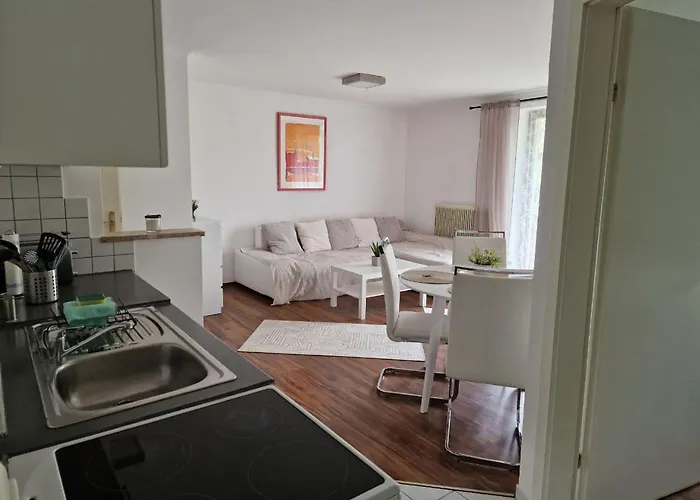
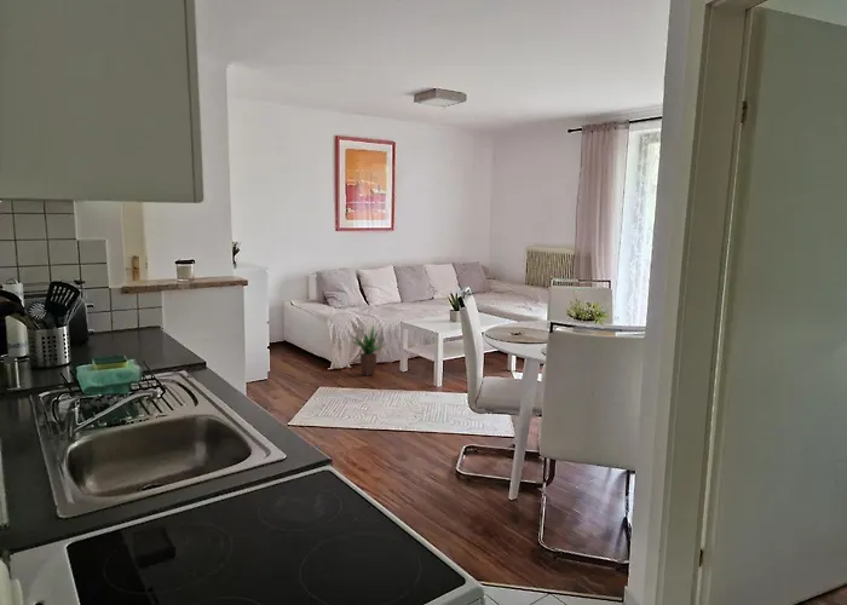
+ potted plant [350,325,388,378]
